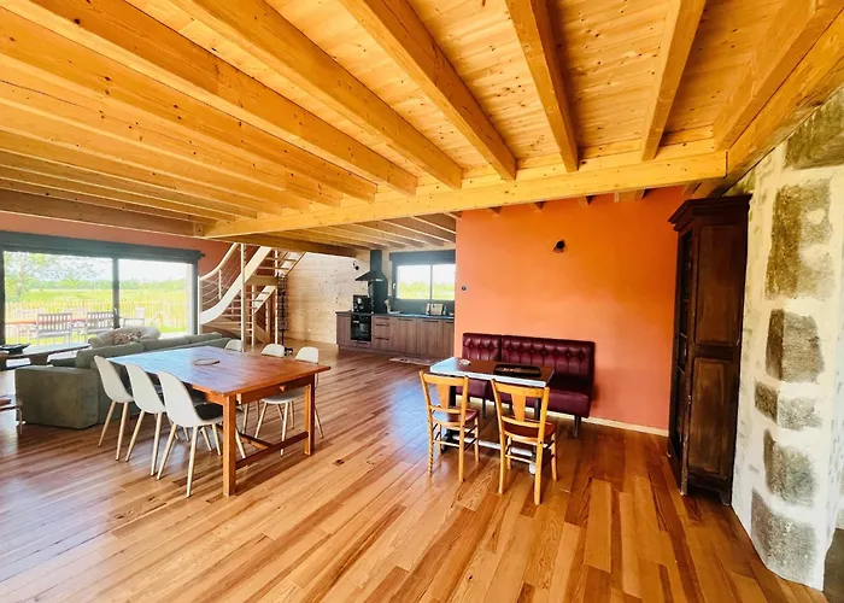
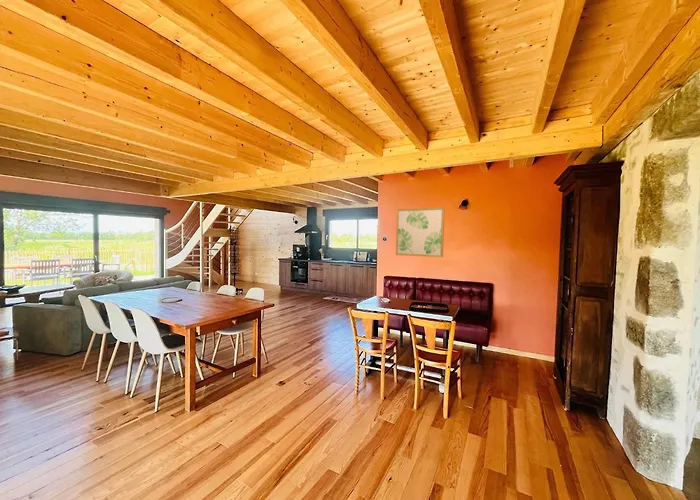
+ wall art [395,206,446,258]
